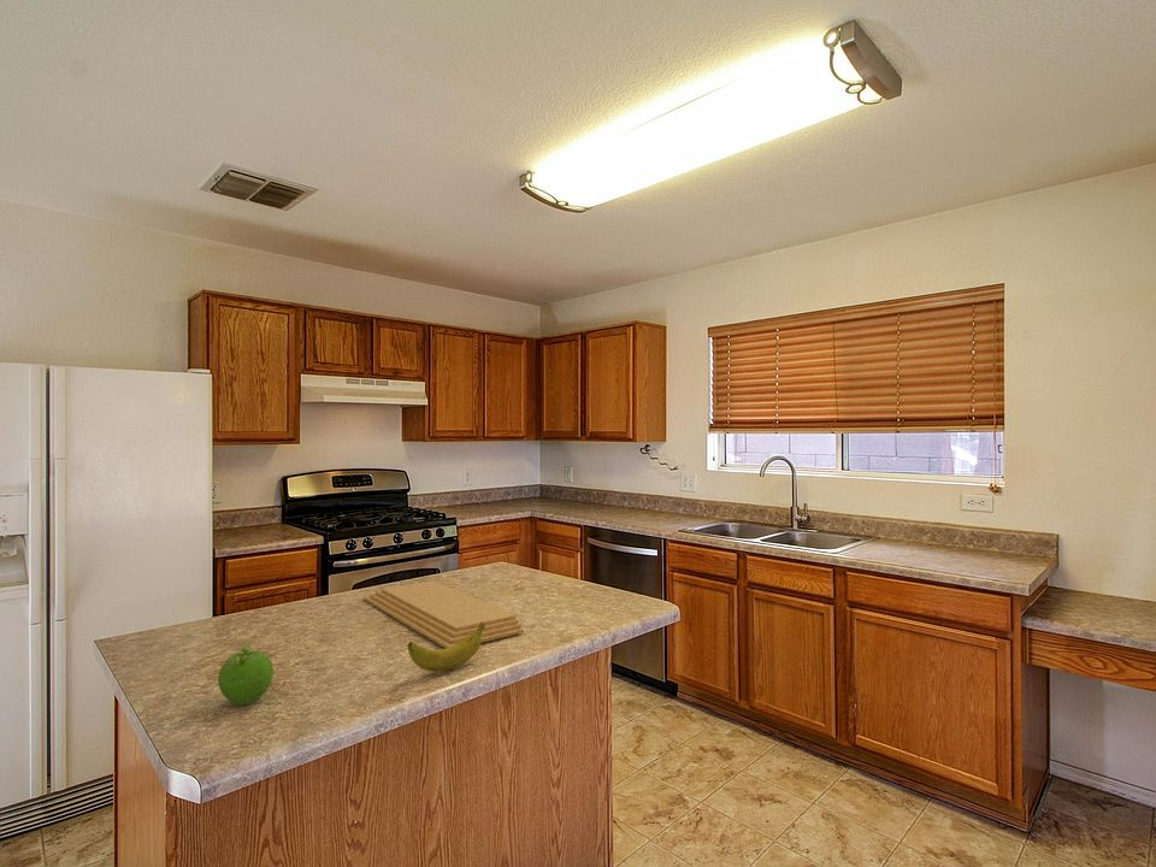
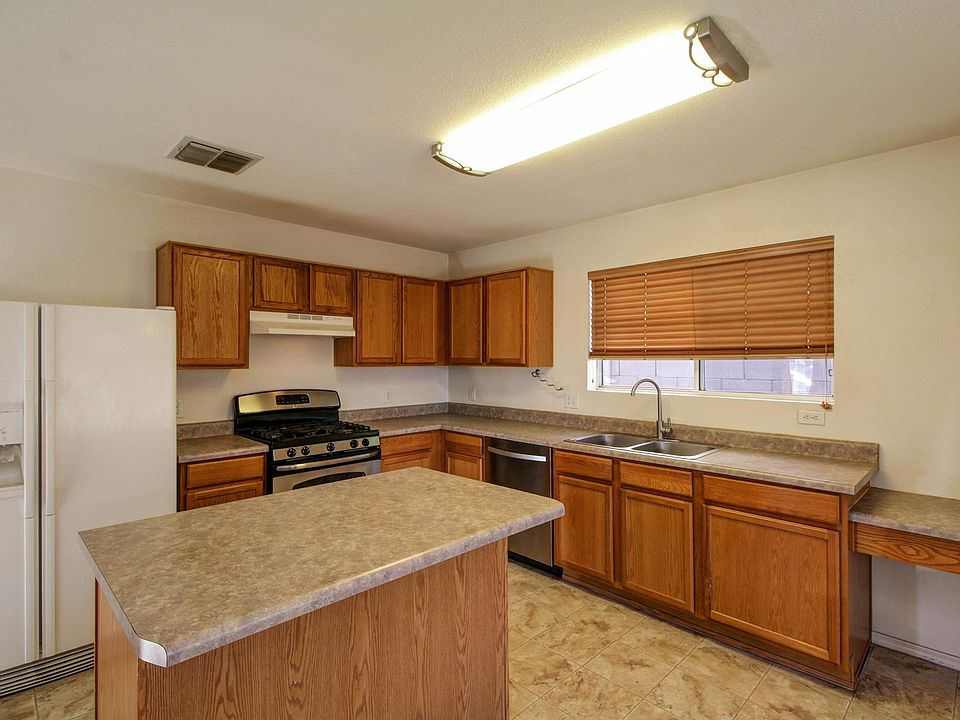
- fruit [217,644,275,707]
- banana [407,621,485,673]
- cutting board [362,579,525,649]
